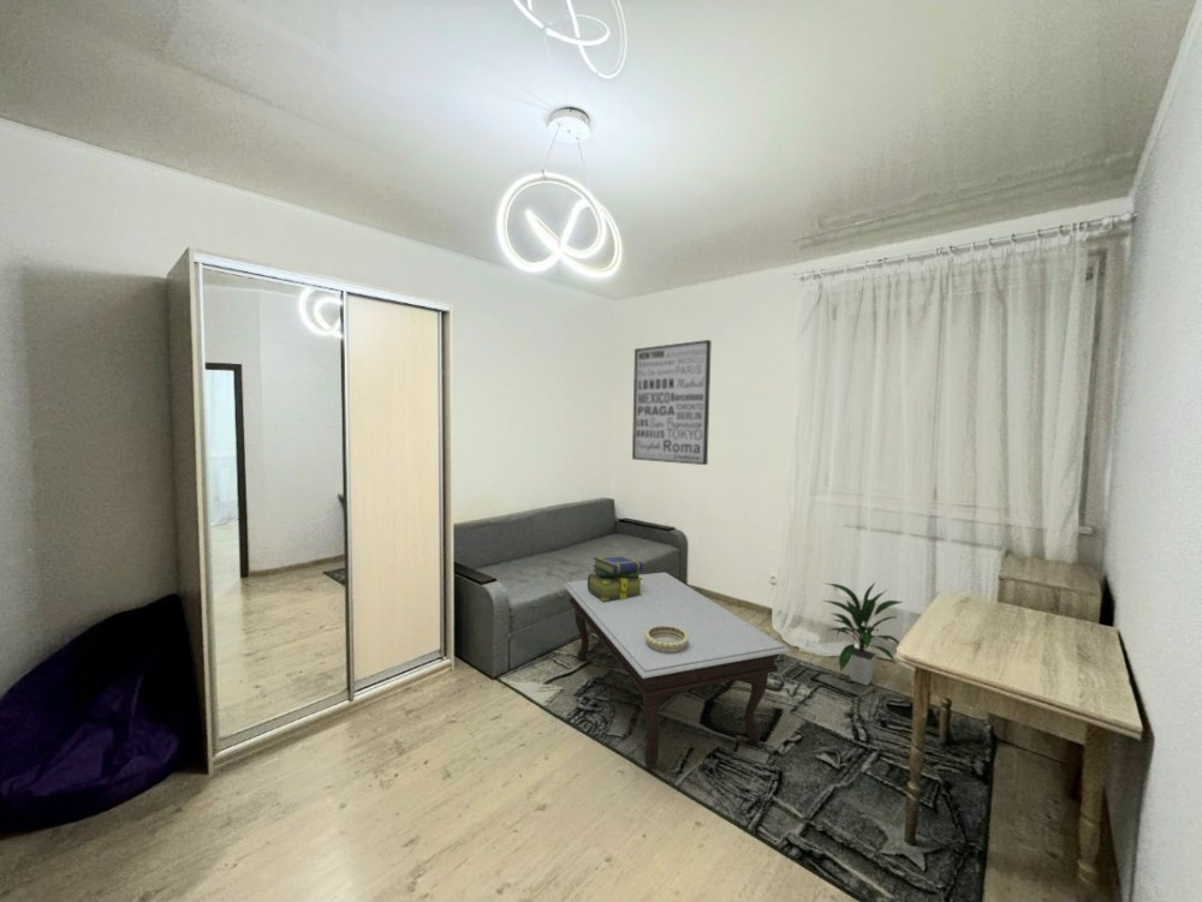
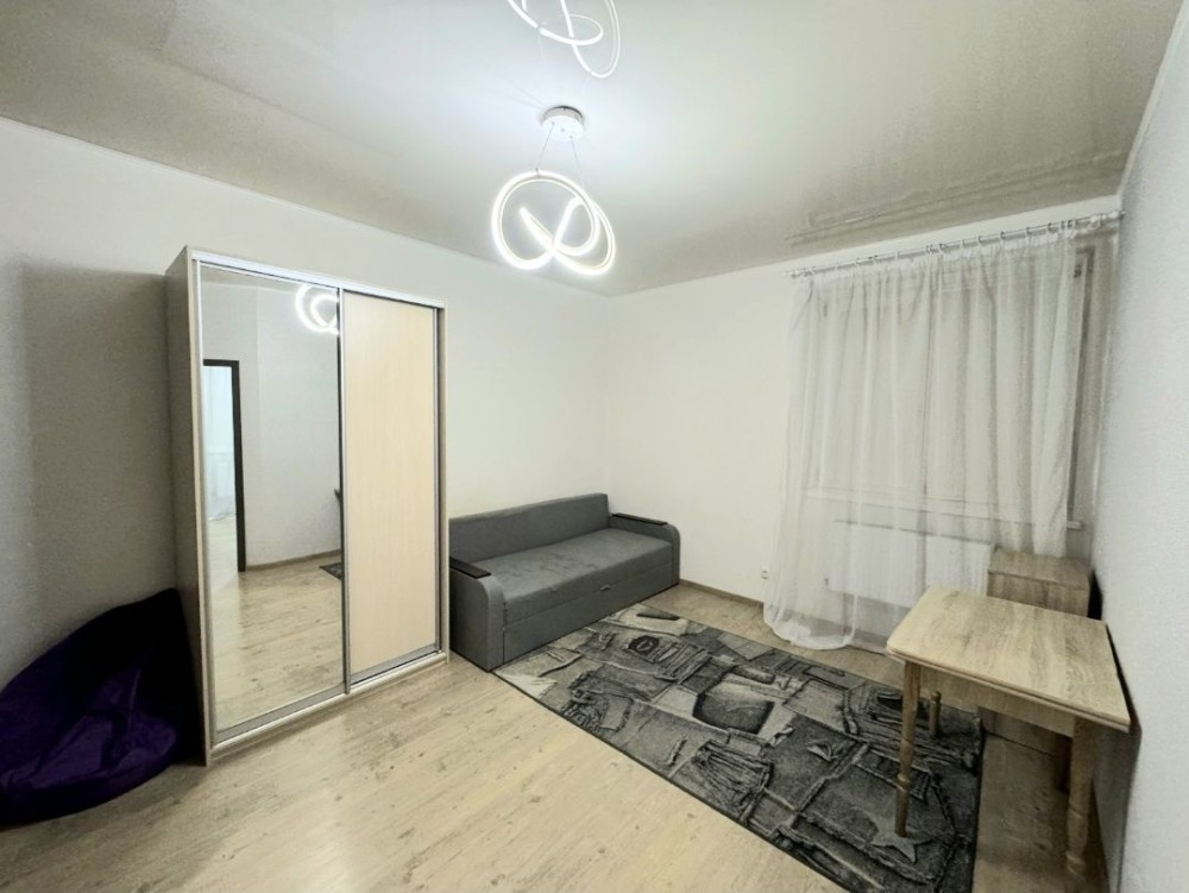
- stack of books [587,554,644,601]
- wall art [631,339,713,466]
- indoor plant [822,581,904,687]
- decorative bowl [644,626,689,652]
- coffee table [563,572,791,769]
